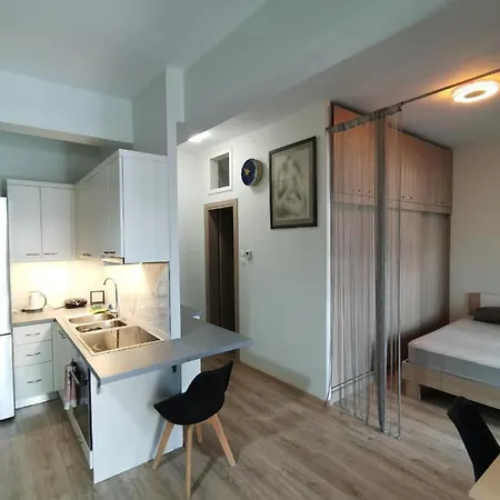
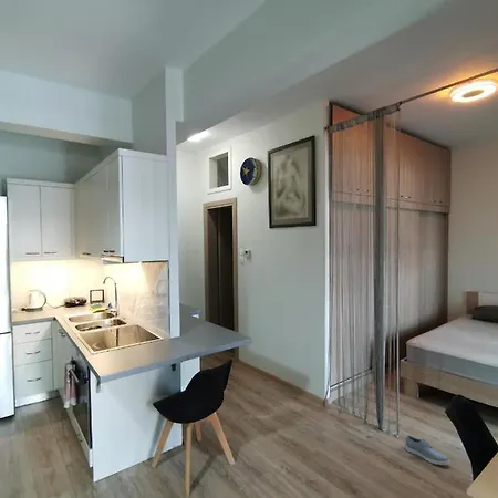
+ shoe [404,434,452,466]
